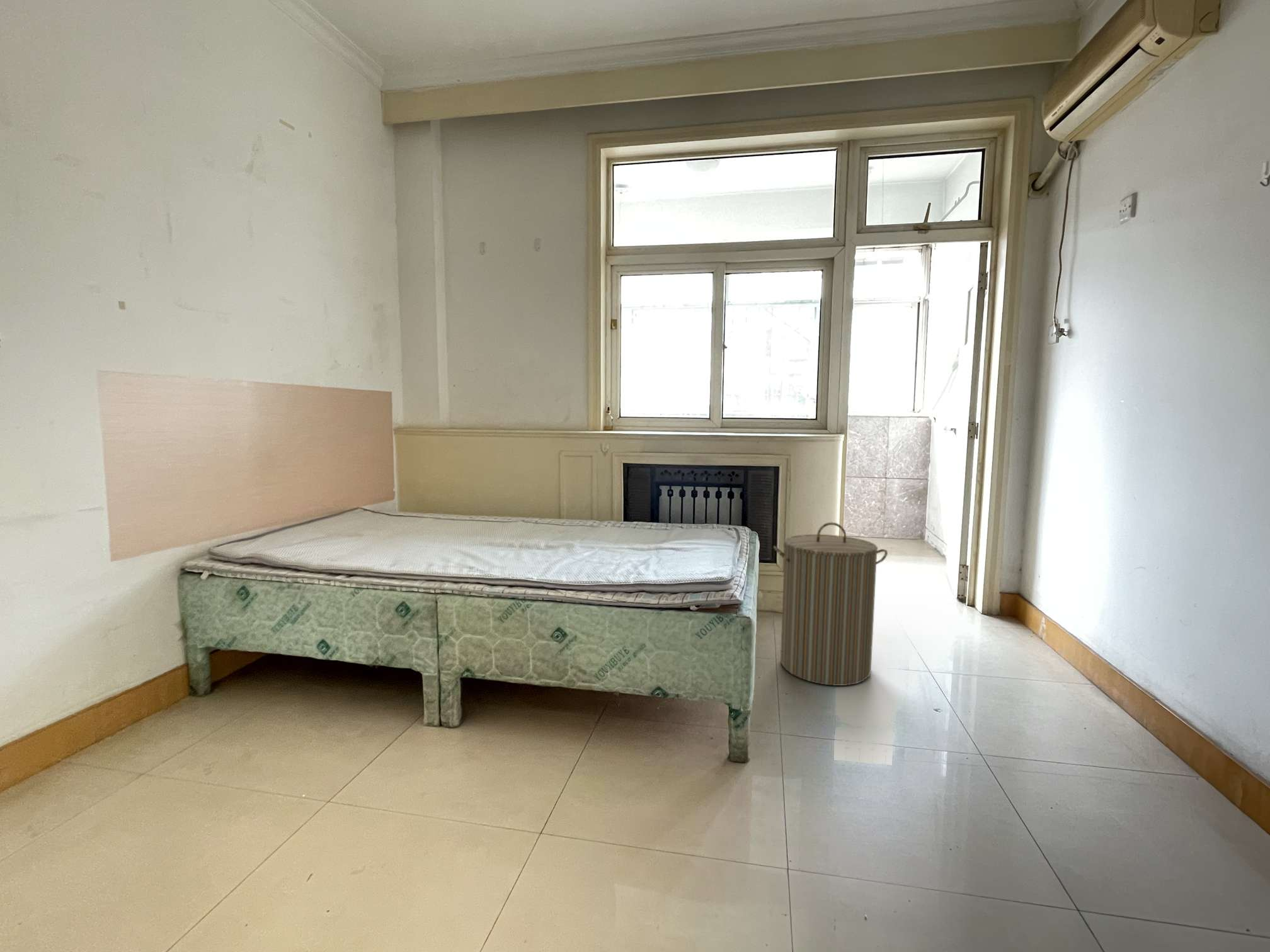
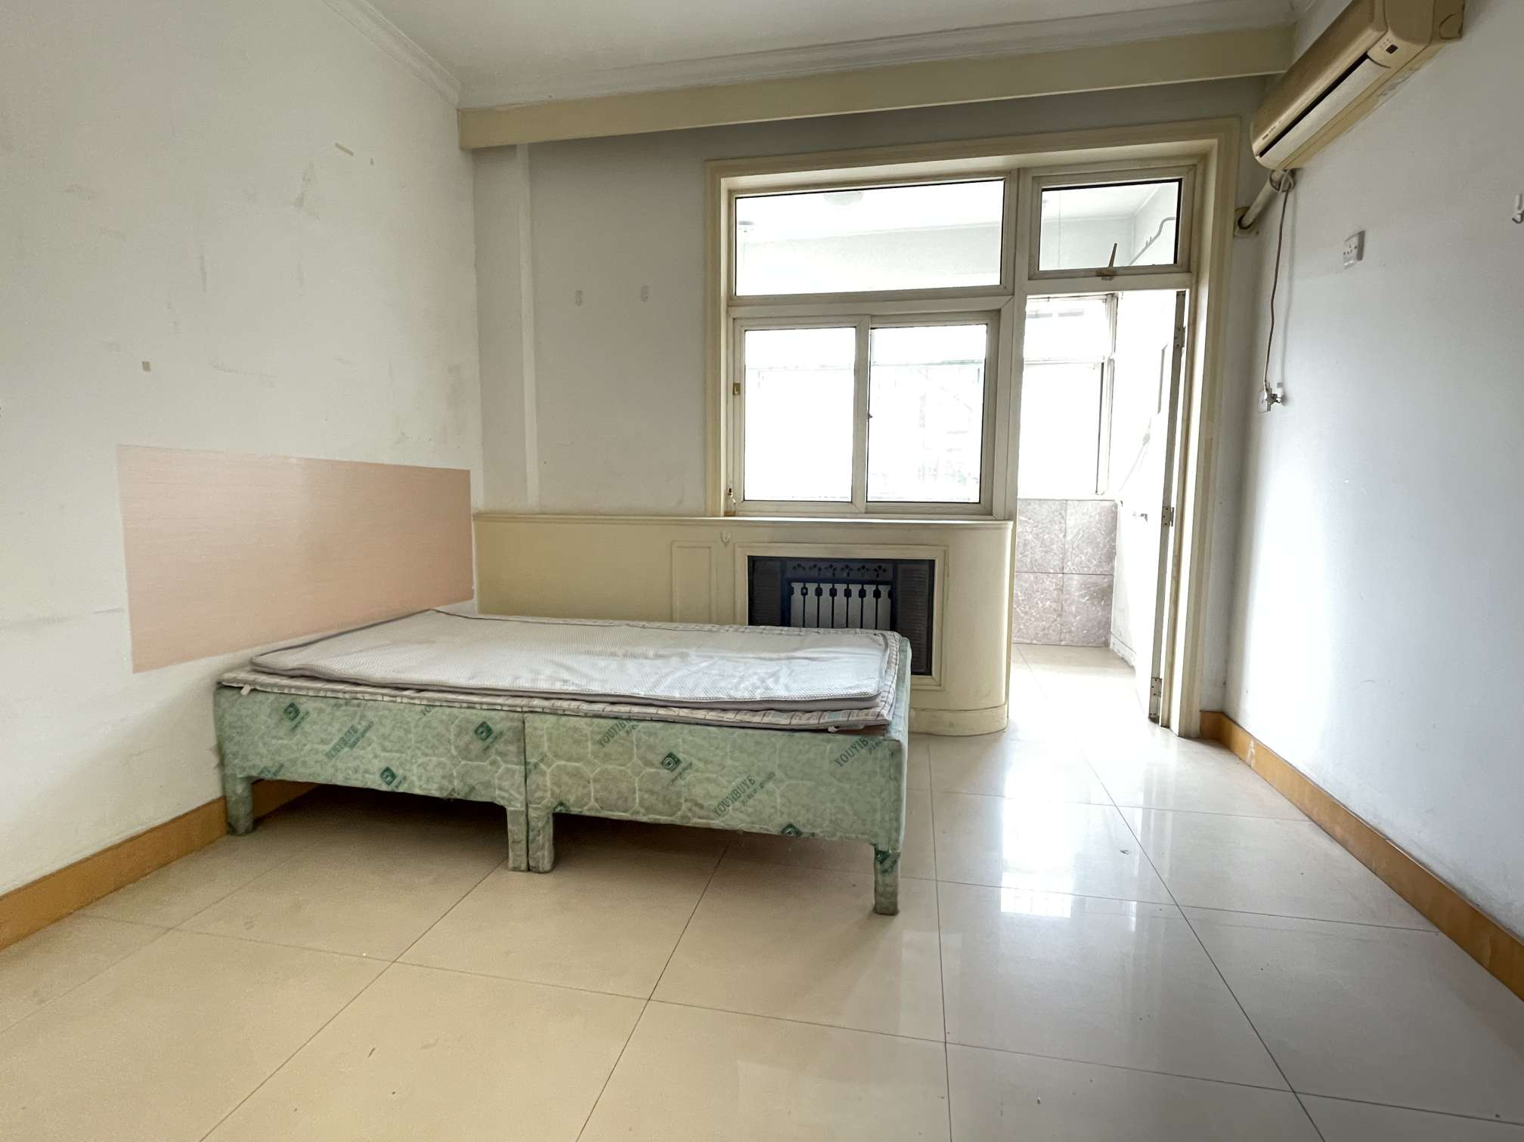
- laundry hamper [773,522,888,686]
